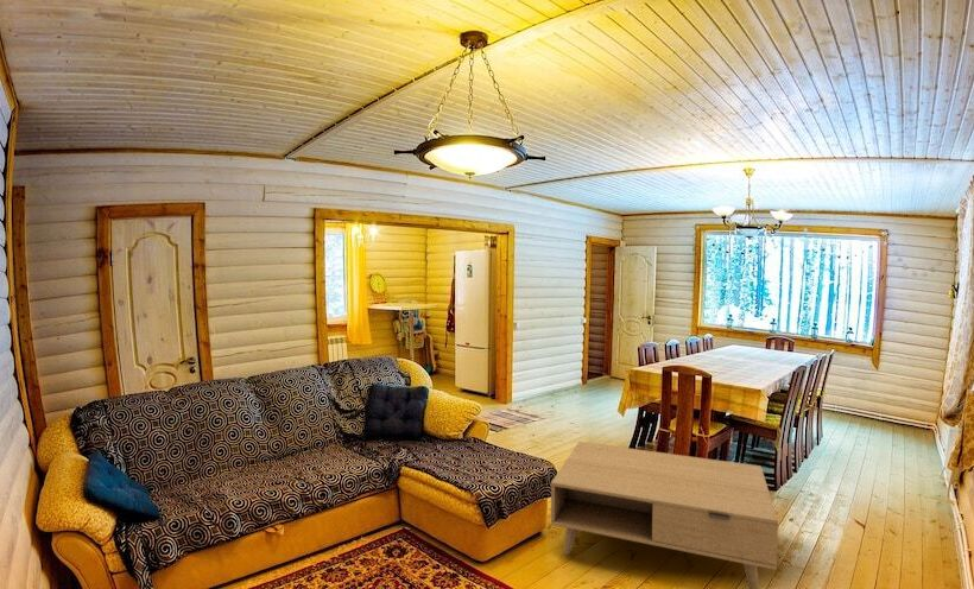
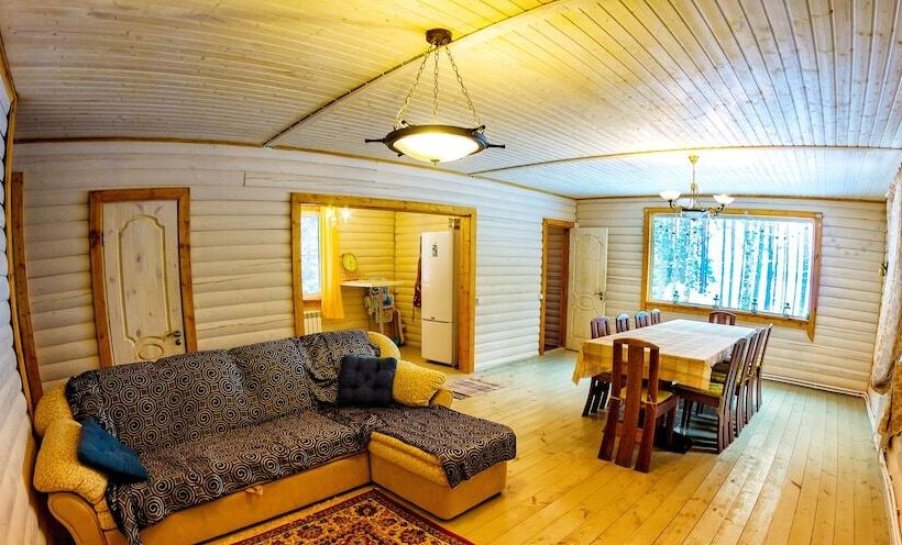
- coffee table [550,441,779,589]
